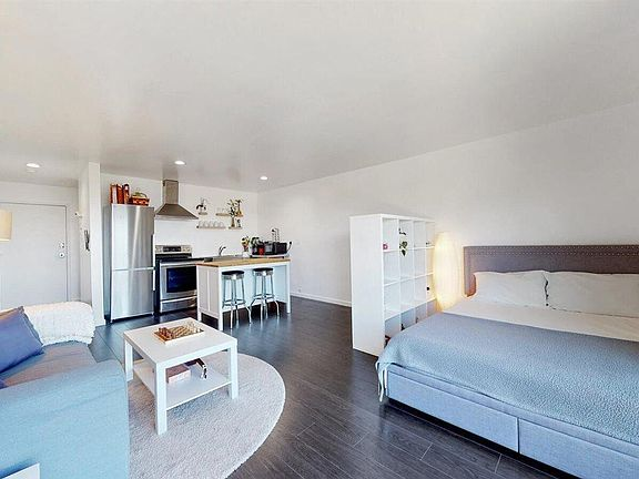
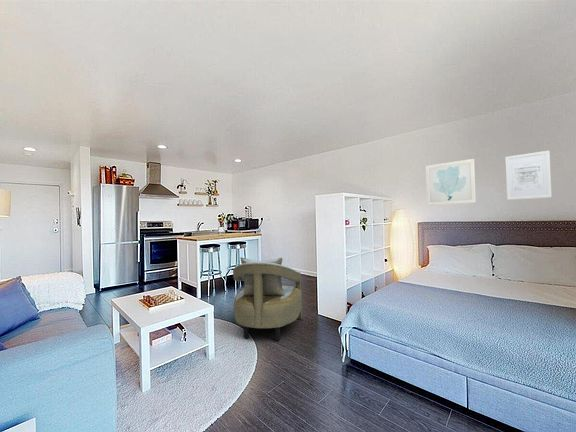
+ wall art [505,150,552,201]
+ armchair [232,256,303,341]
+ wall art [425,158,477,206]
